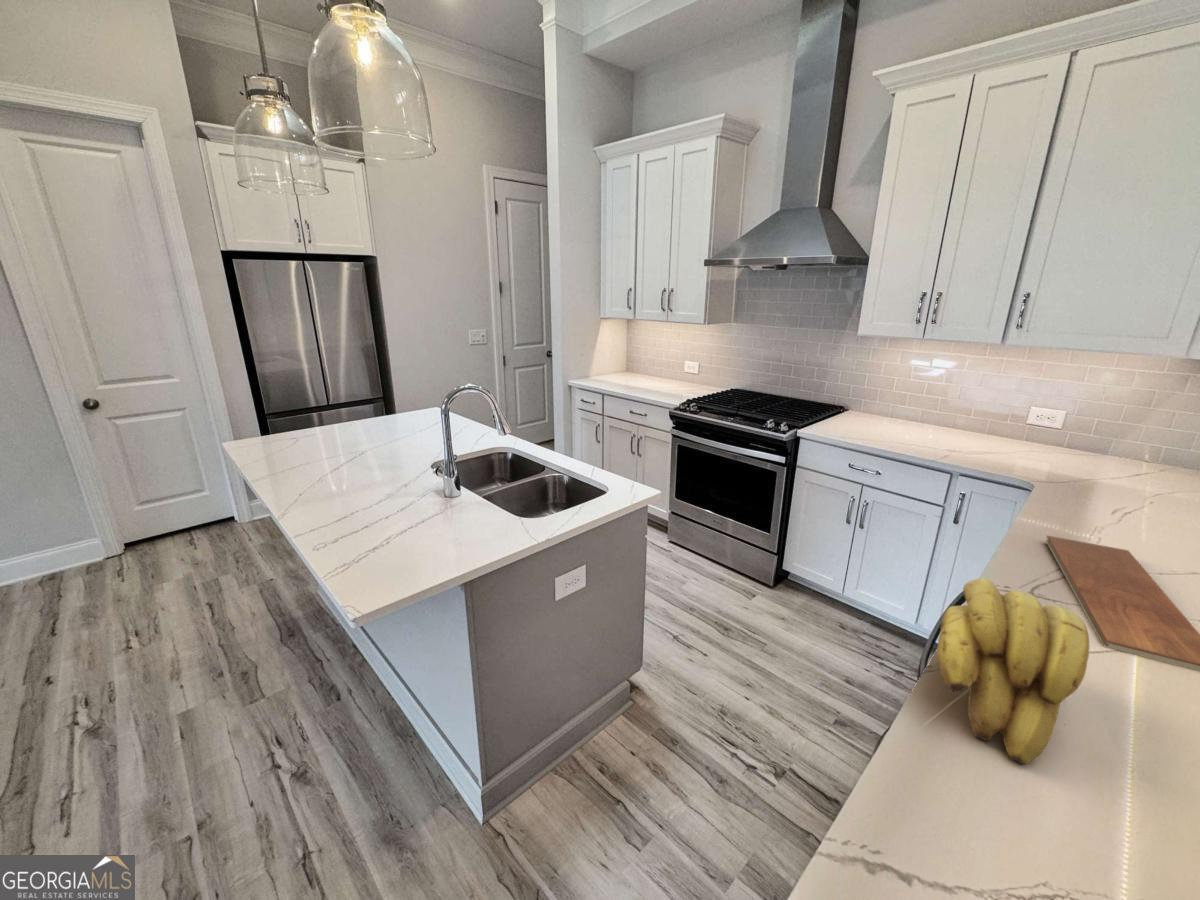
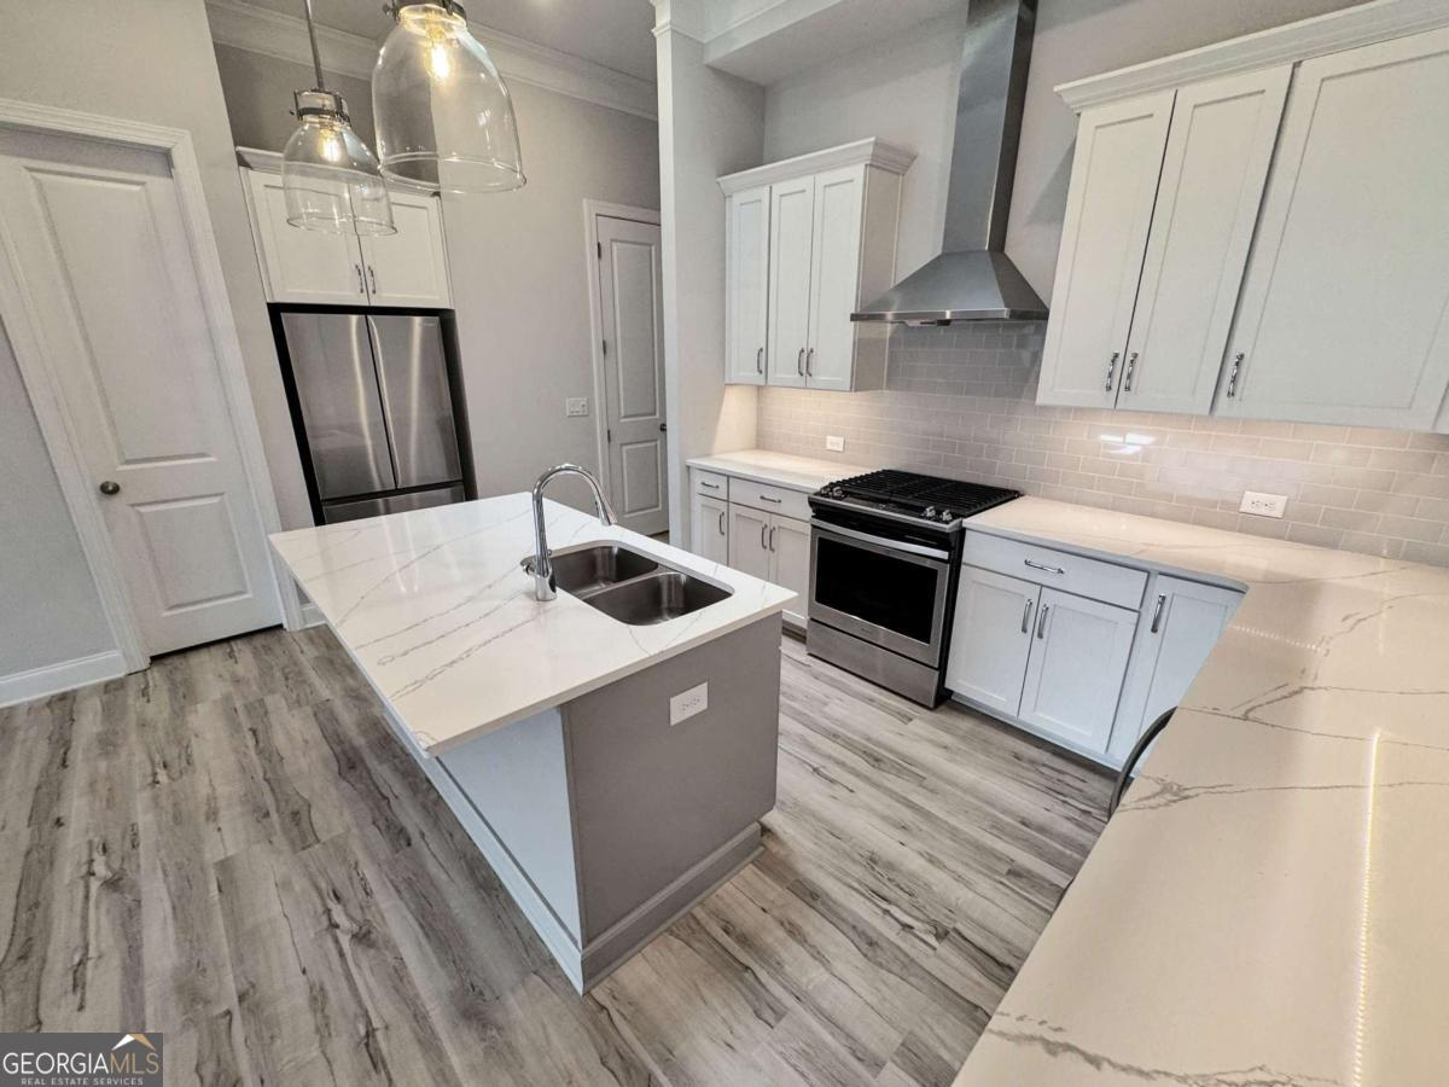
- banana bunch [936,577,1090,765]
- chopping board [1045,535,1200,672]
